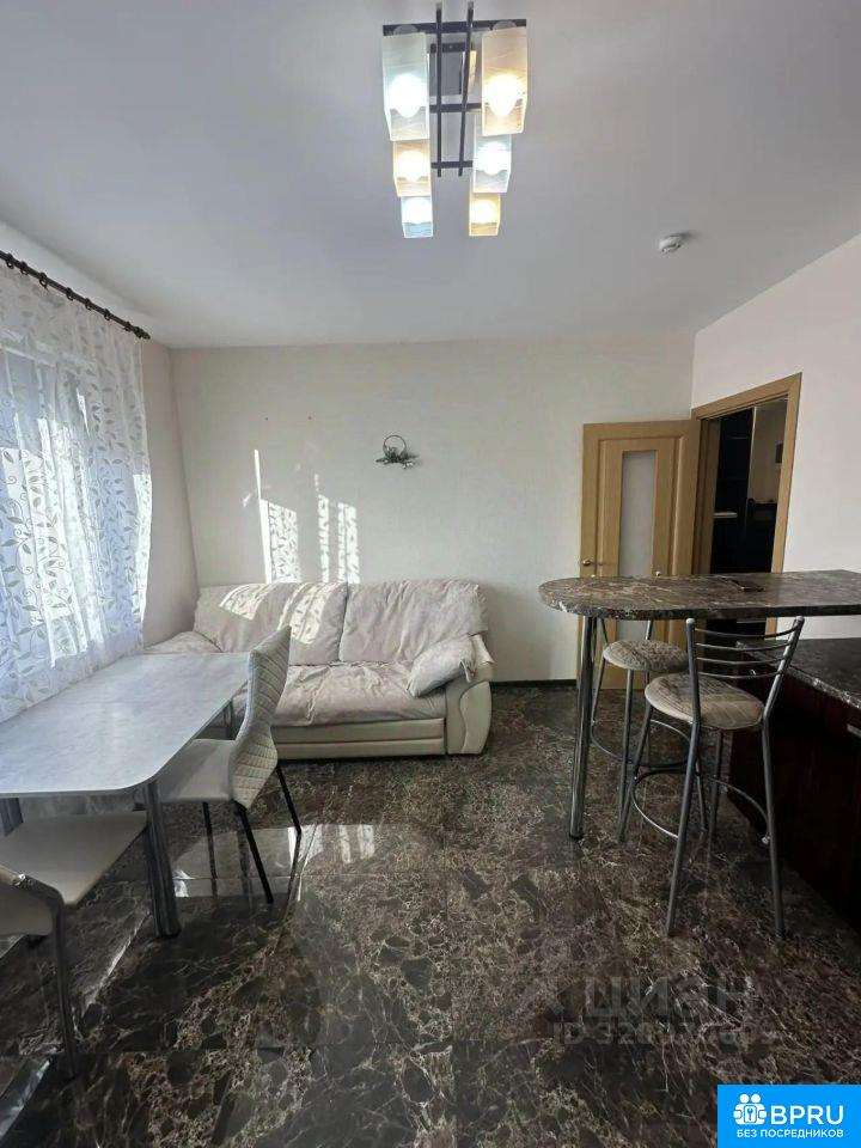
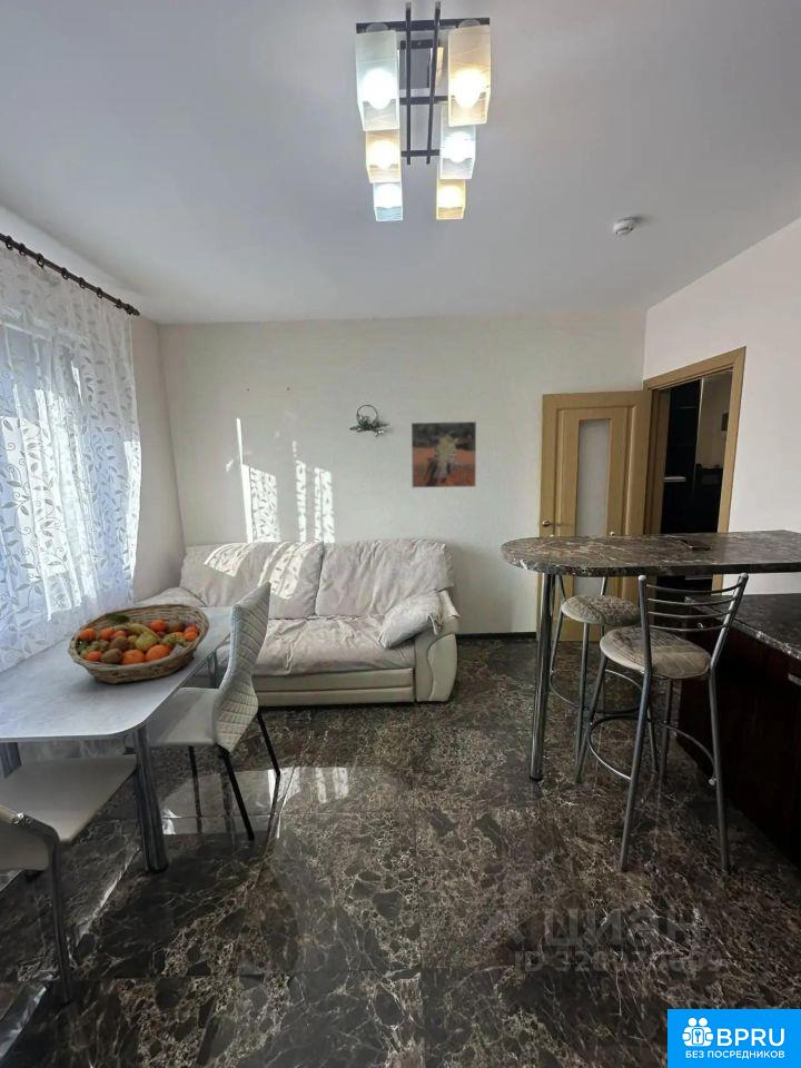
+ fruit basket [67,602,210,685]
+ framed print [411,421,477,490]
